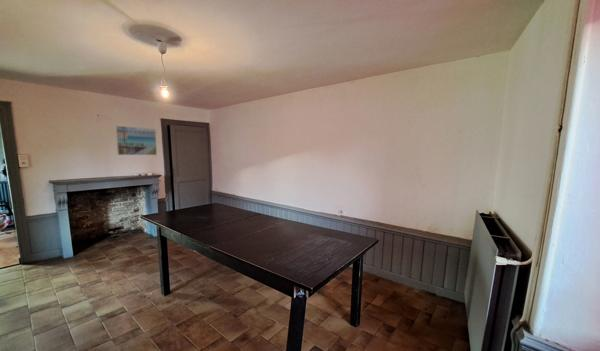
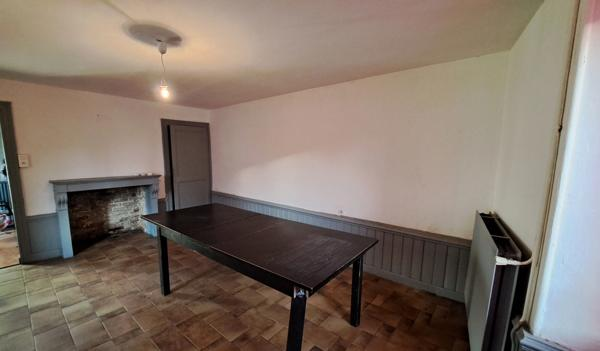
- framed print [115,125,158,156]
